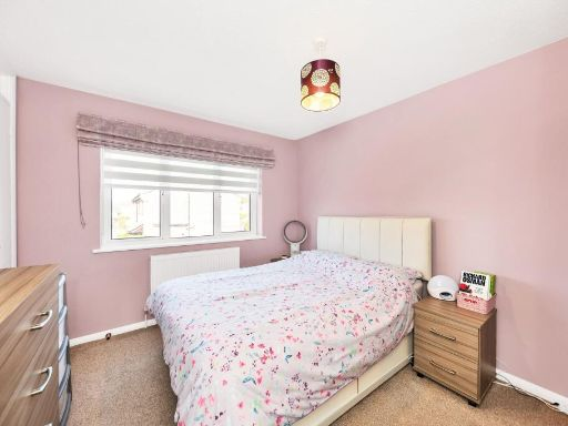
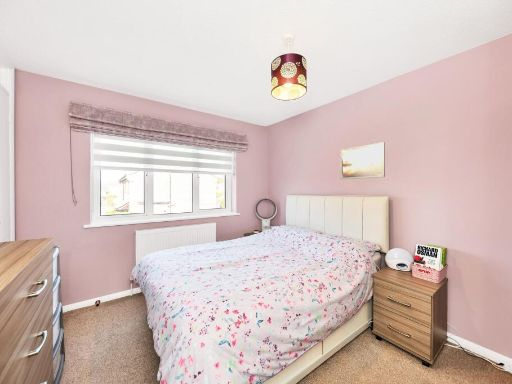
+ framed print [339,141,386,180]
